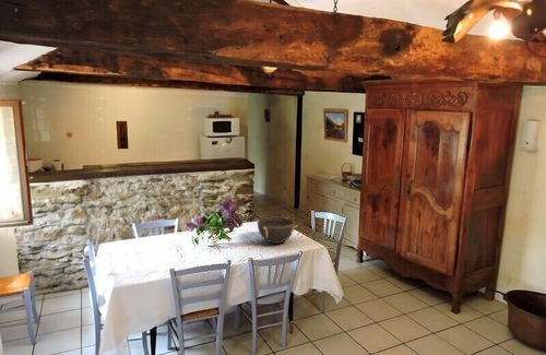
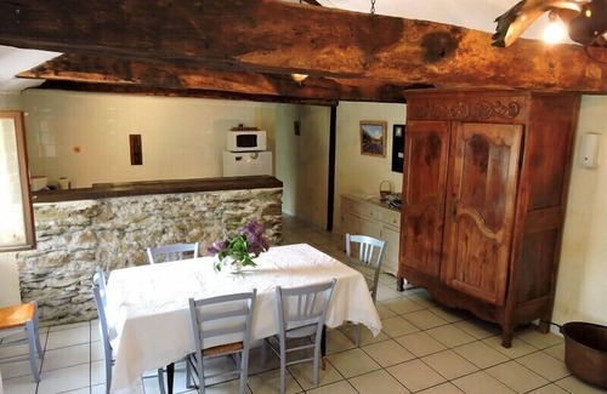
- bowl [254,216,298,245]
